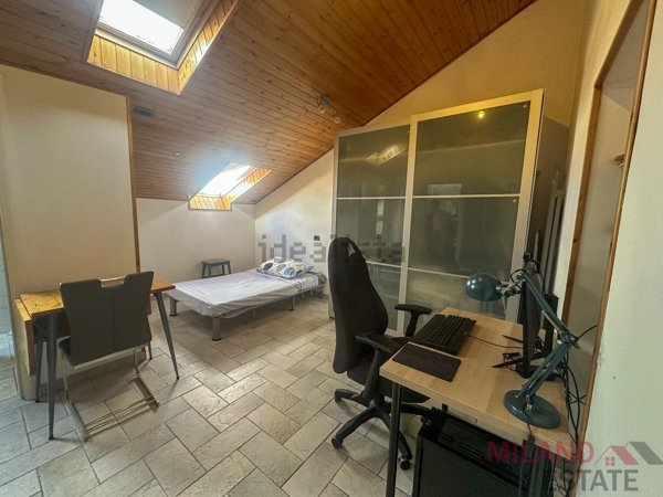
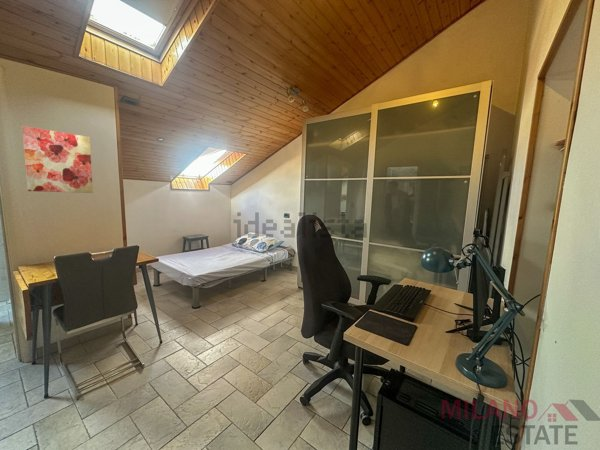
+ wall art [21,125,94,194]
